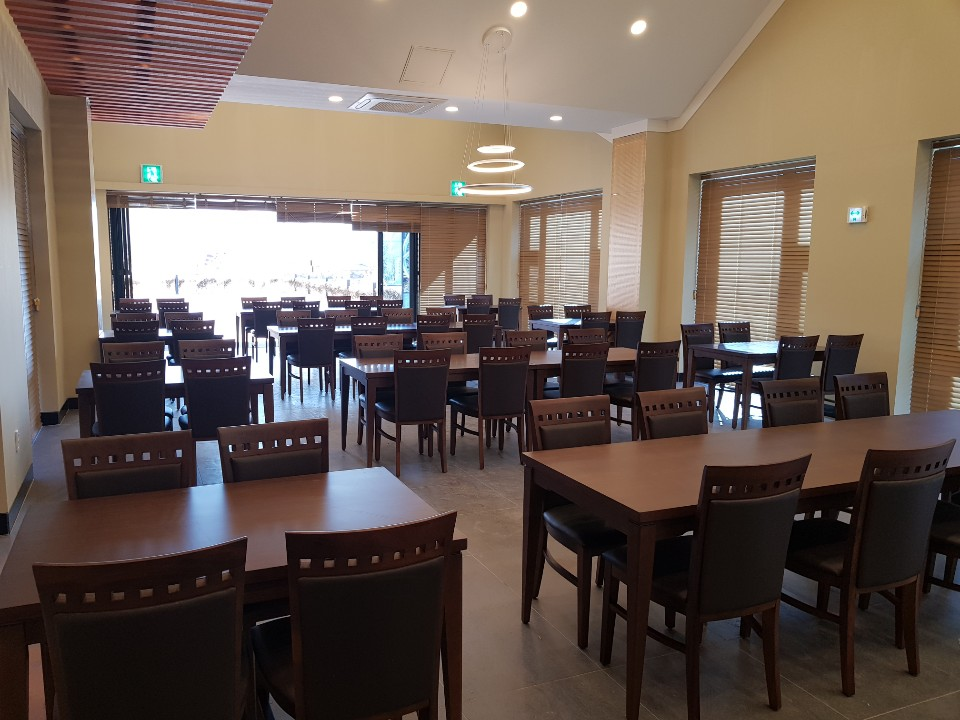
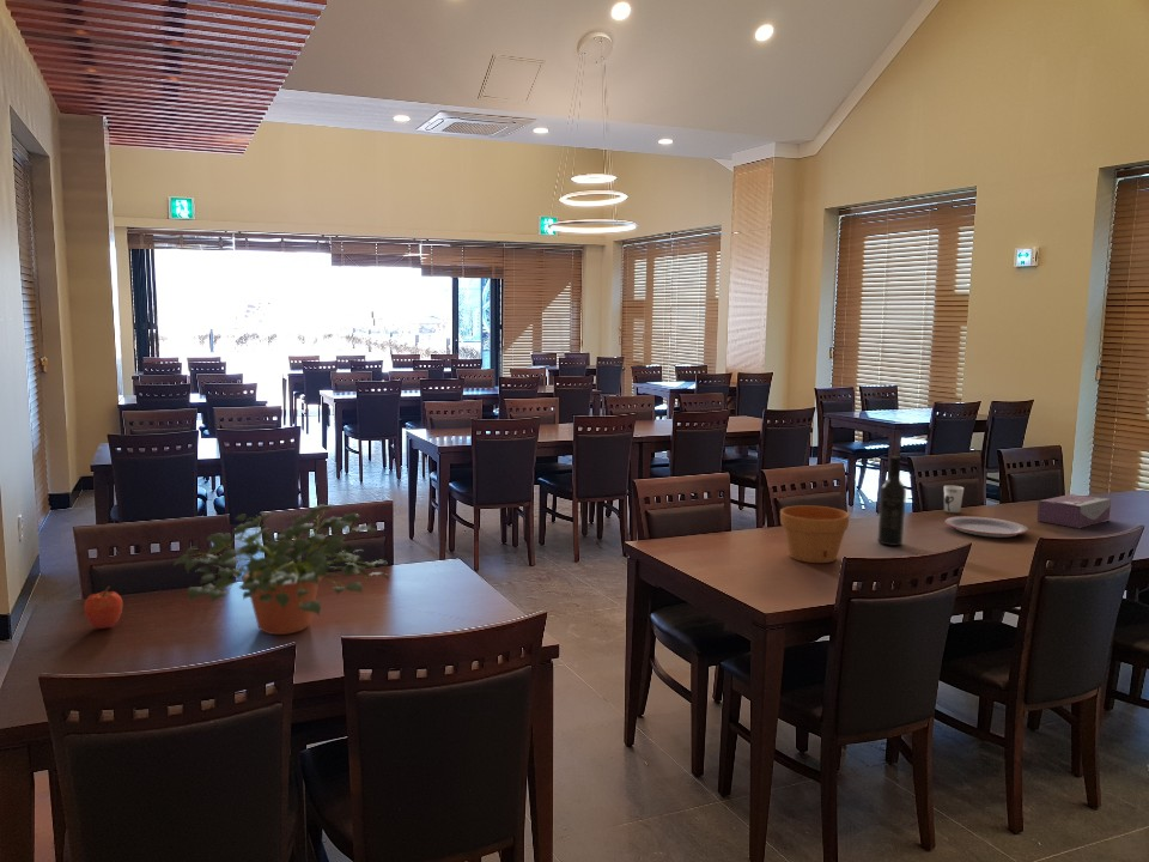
+ tissue box [1036,493,1112,529]
+ apple [83,585,123,630]
+ wine bottle [876,455,907,547]
+ cup [943,485,965,514]
+ plate [944,515,1029,539]
+ potted plant [172,503,390,636]
+ flower pot [779,504,850,564]
